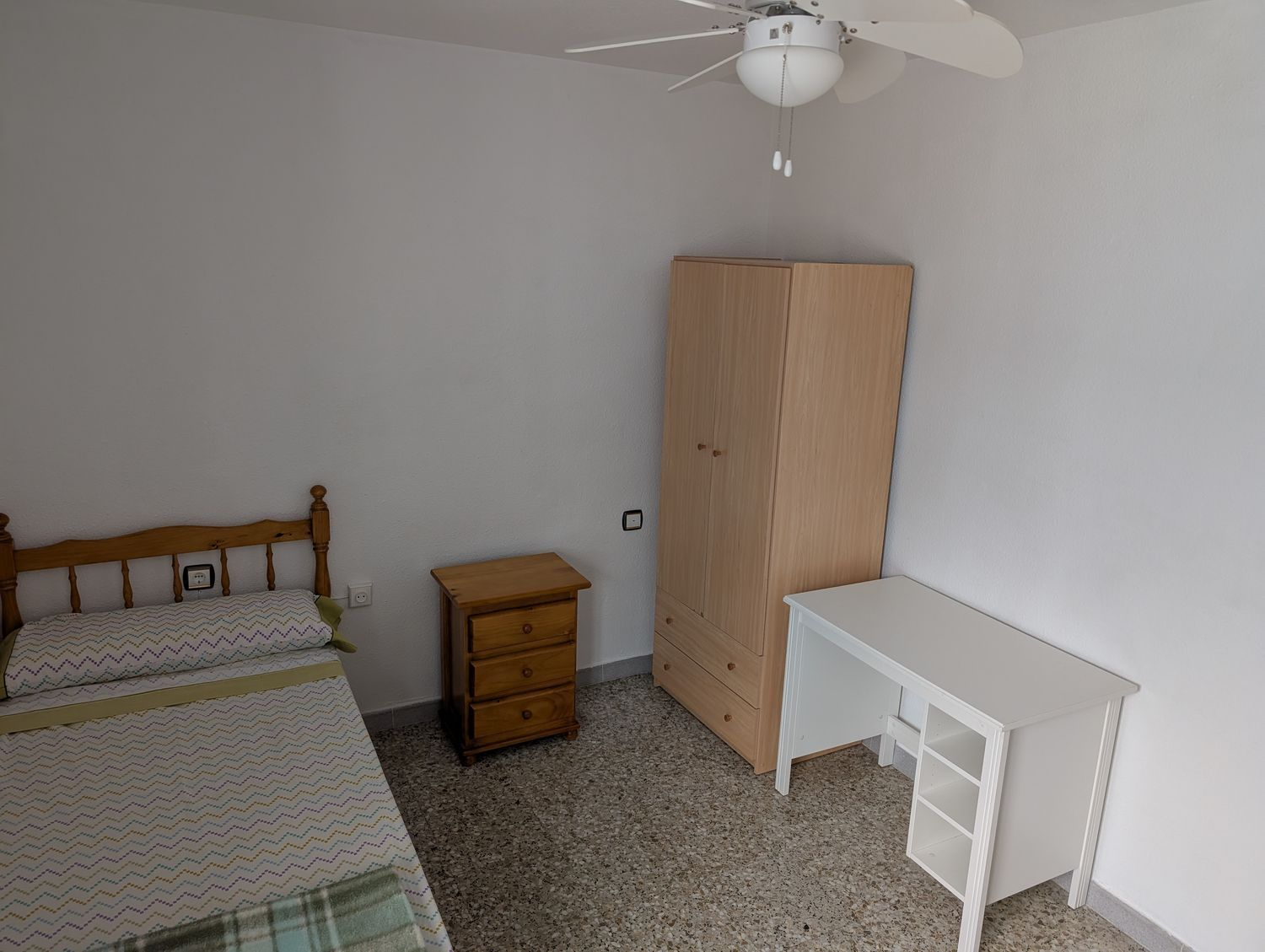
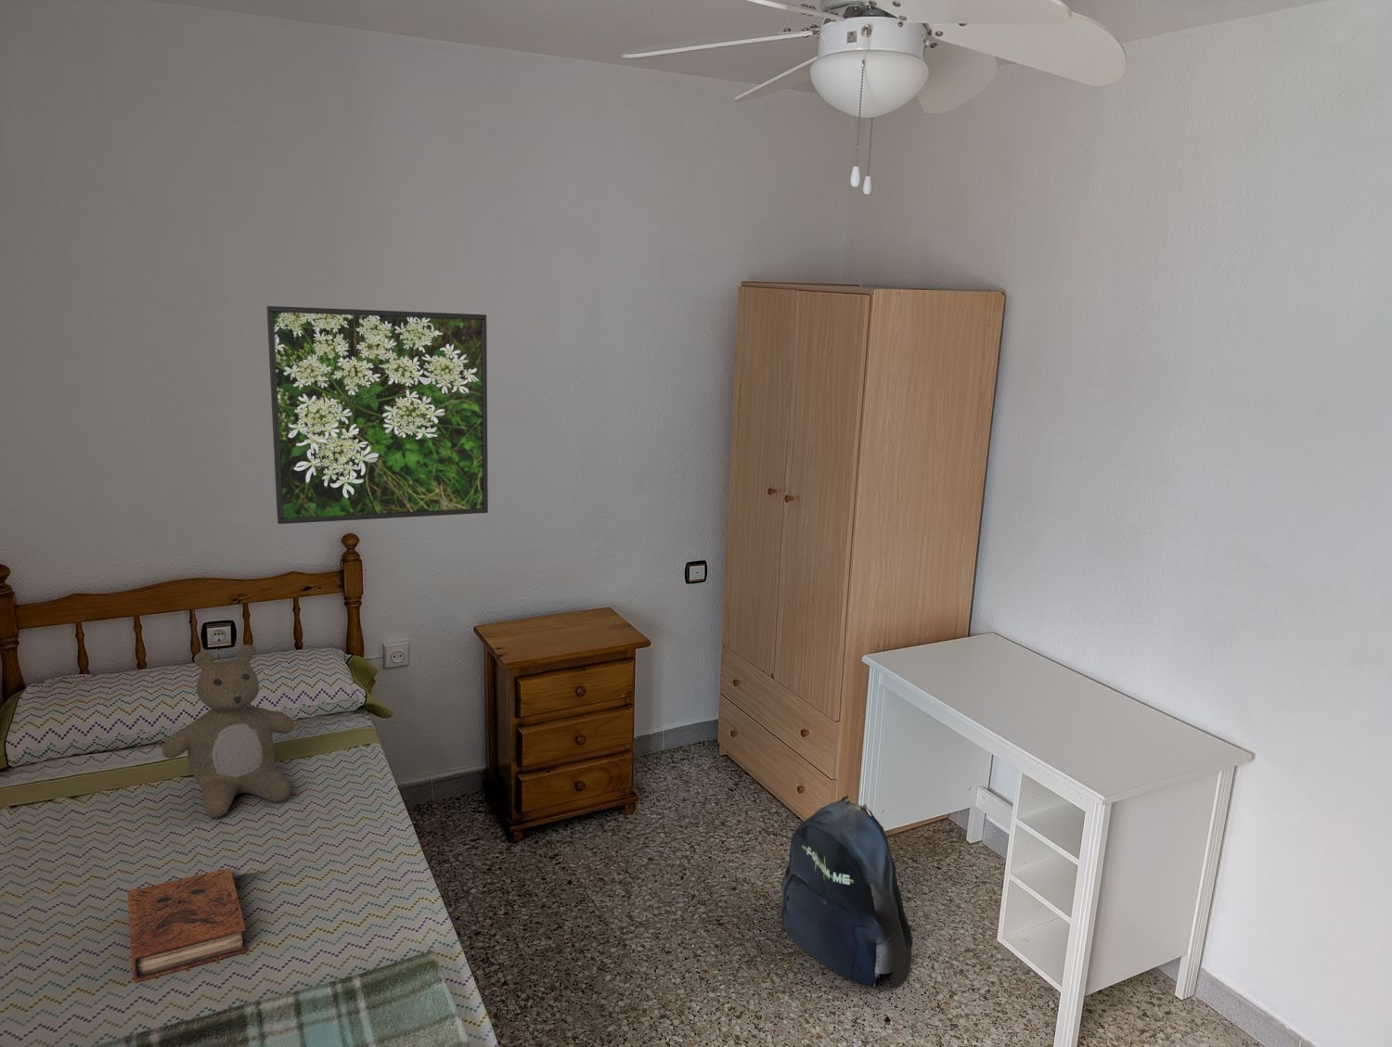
+ book [128,867,248,983]
+ teddy bear [162,643,295,819]
+ backpack [780,795,913,989]
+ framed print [266,305,489,525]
